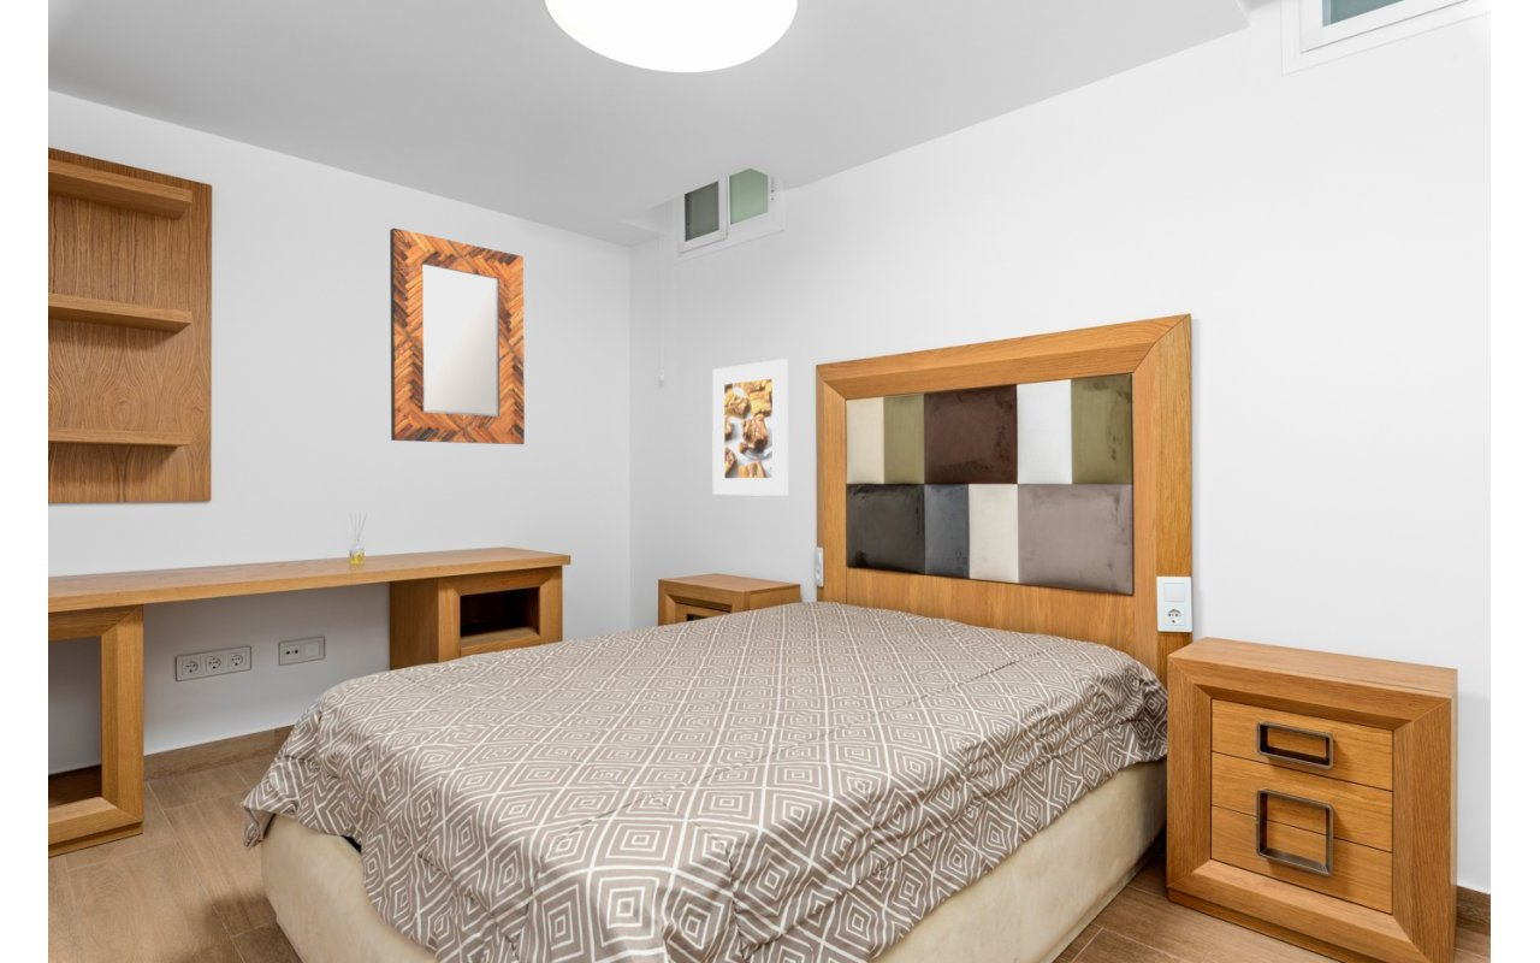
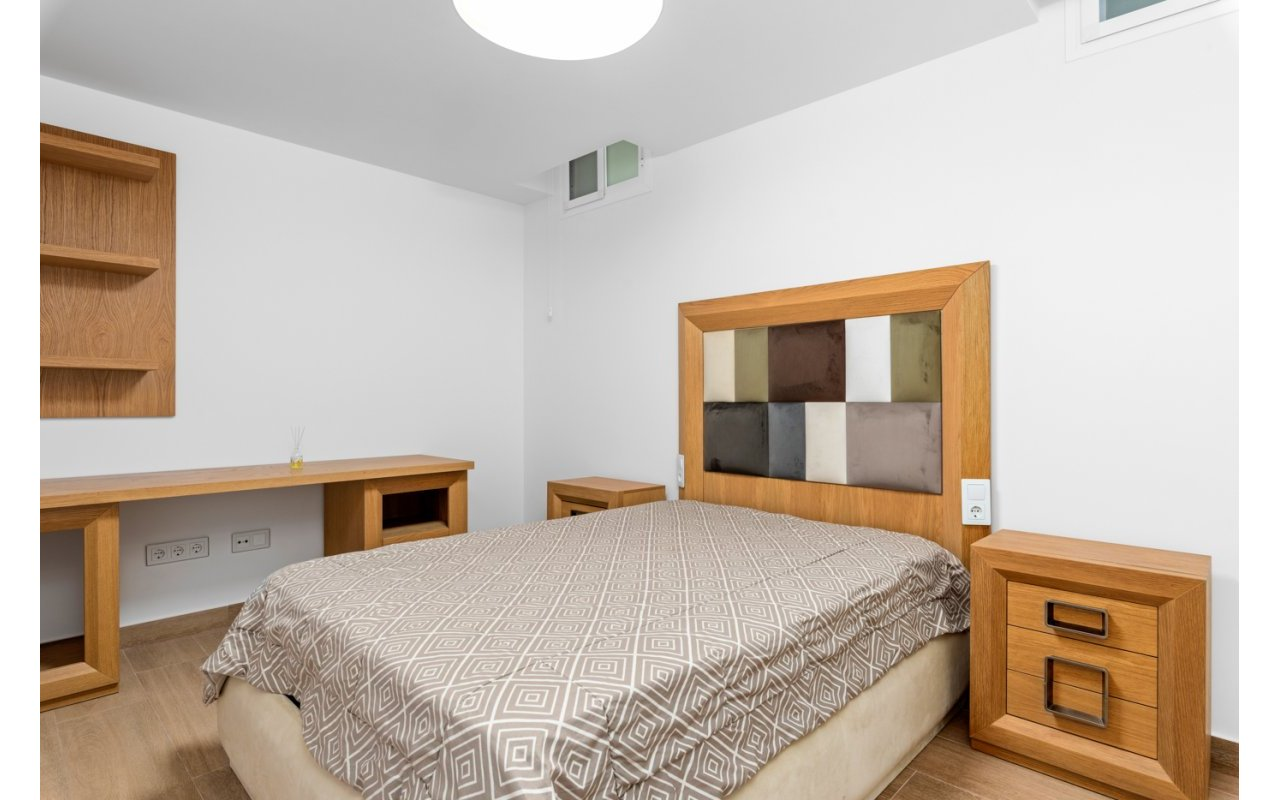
- home mirror [389,228,526,445]
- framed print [711,358,789,497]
